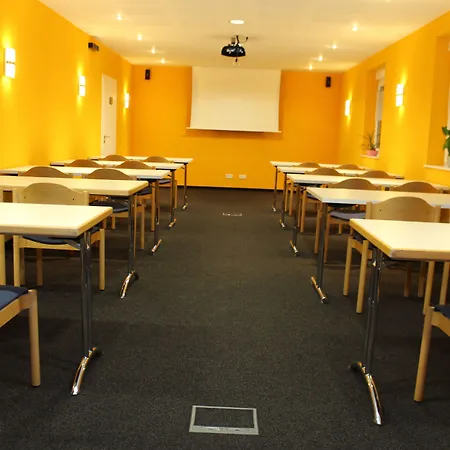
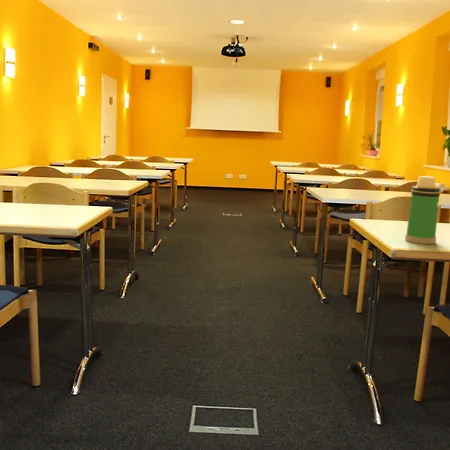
+ water bottle [404,175,446,245]
